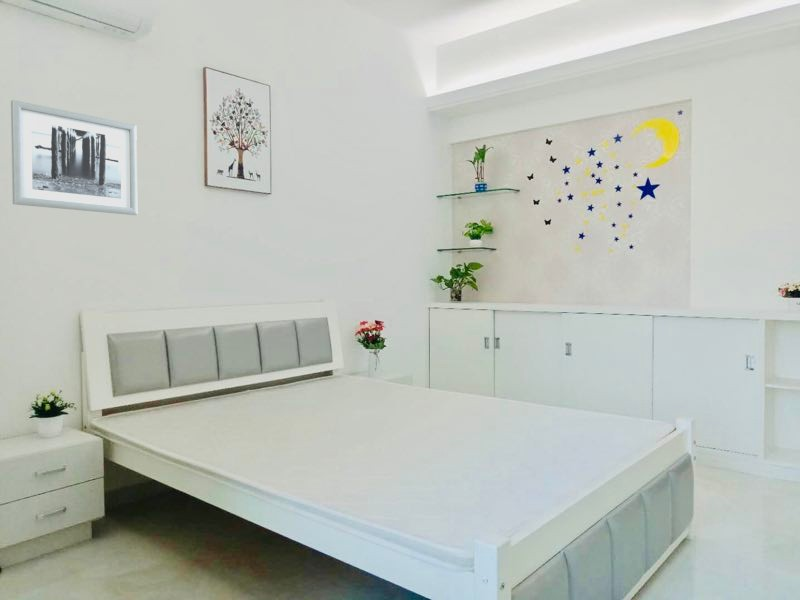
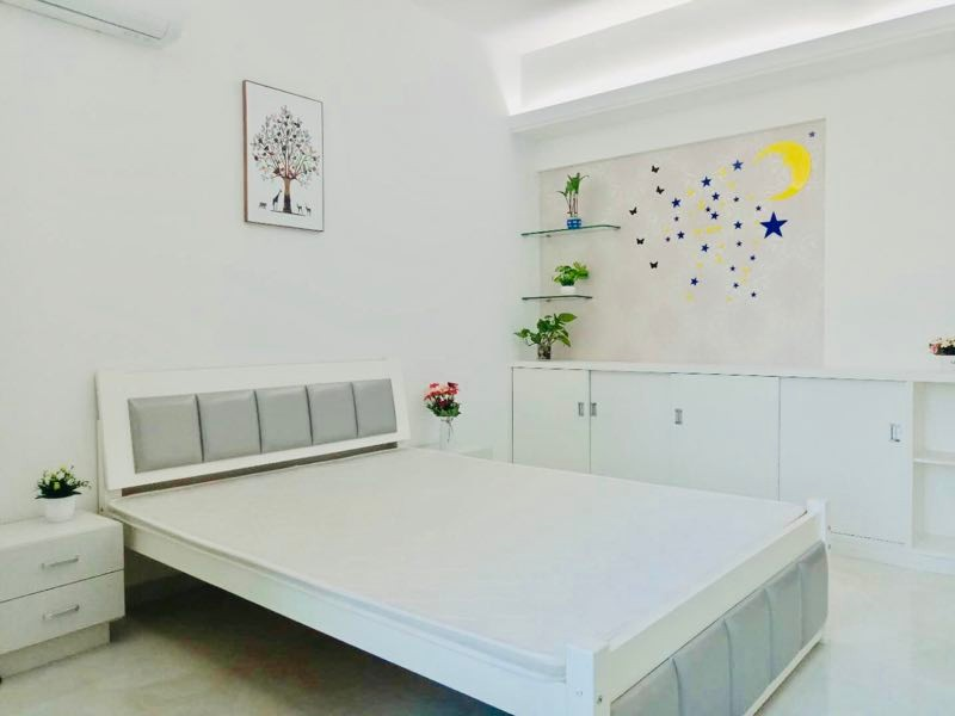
- wall art [10,99,138,216]
